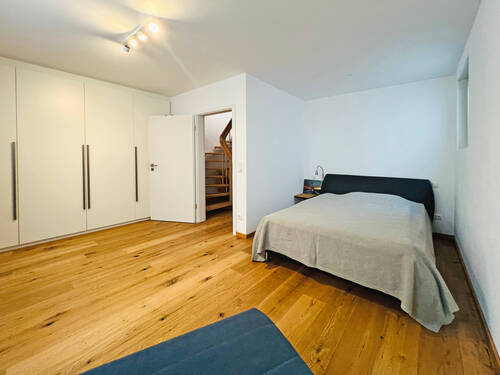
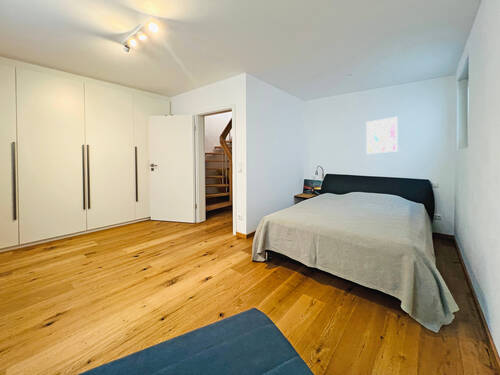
+ wall art [365,116,398,155]
